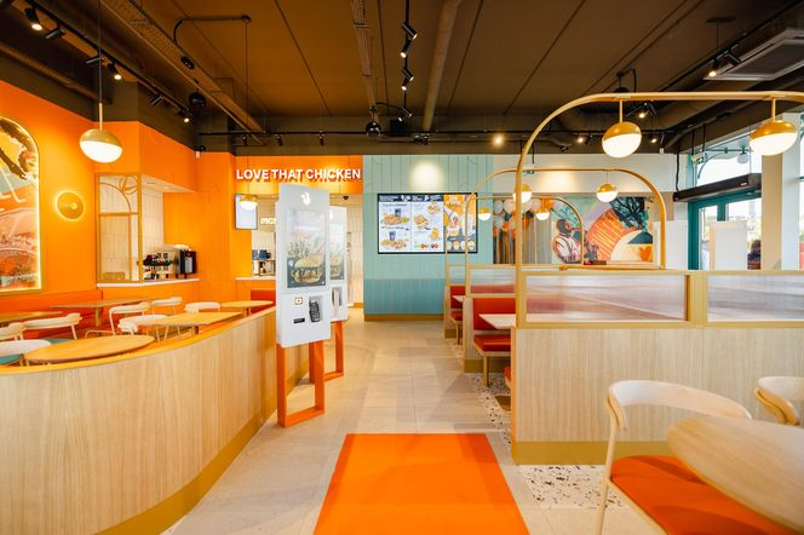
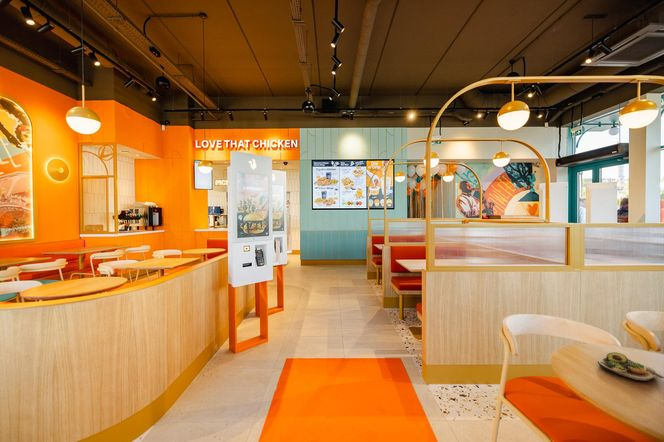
+ salad plate [597,351,664,382]
